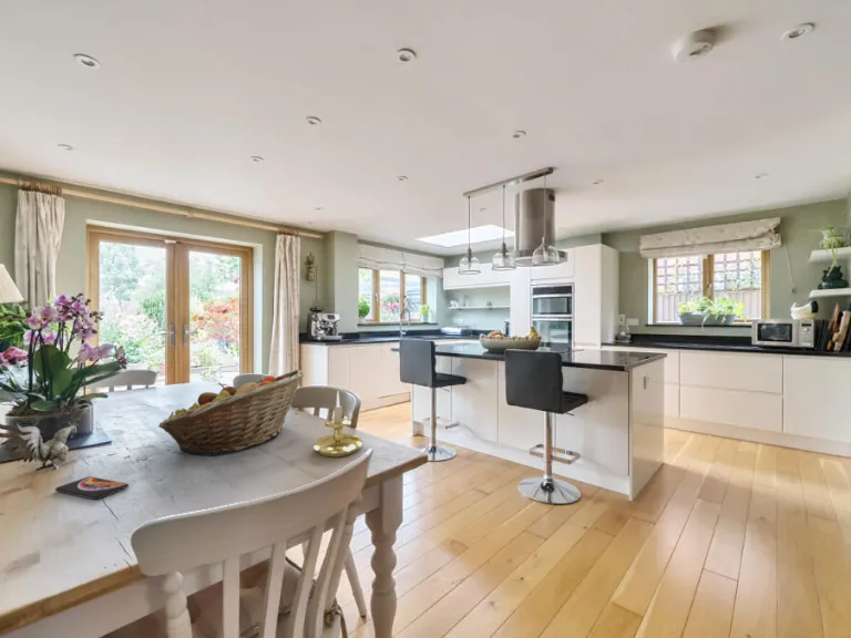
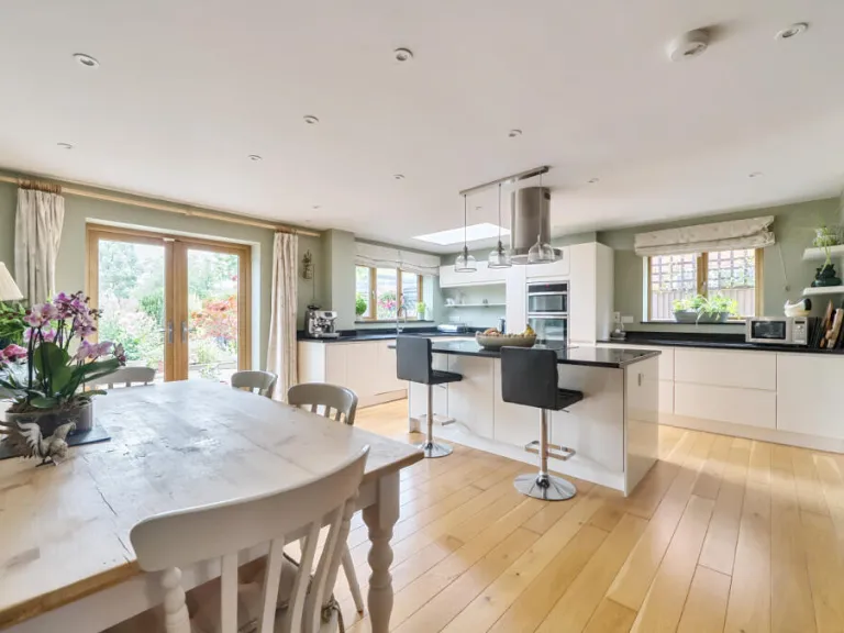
- fruit basket [157,369,306,457]
- candle holder [312,391,363,459]
- smartphone [54,475,130,501]
